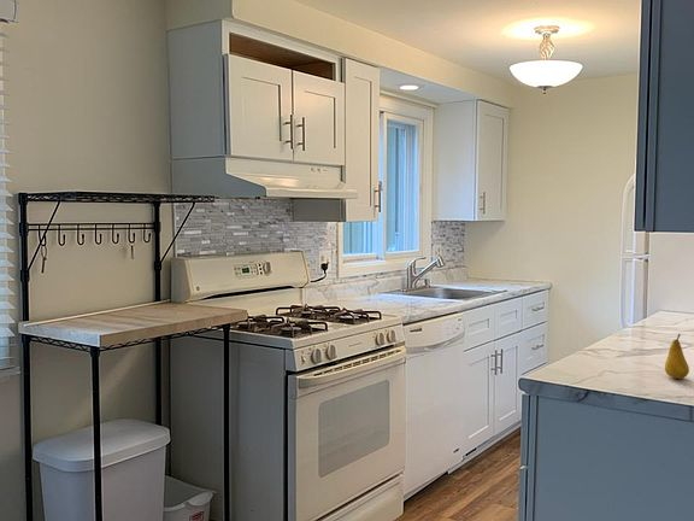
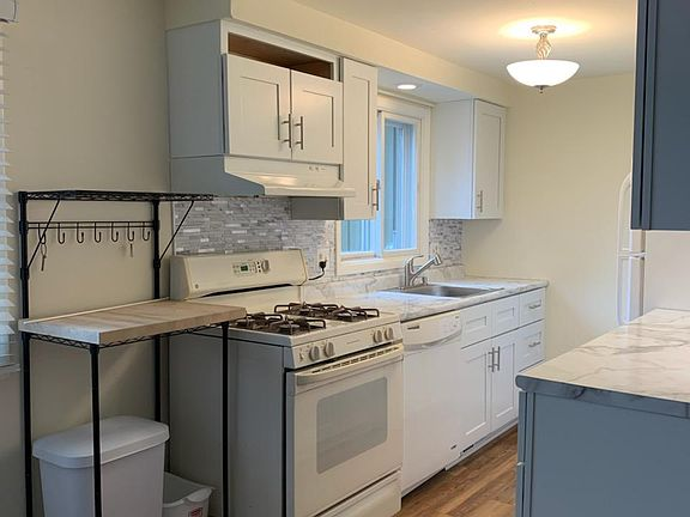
- fruit [664,333,690,380]
